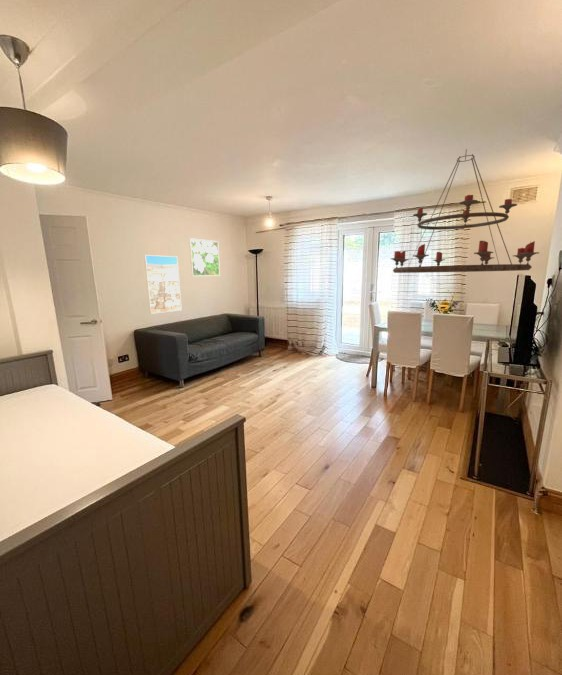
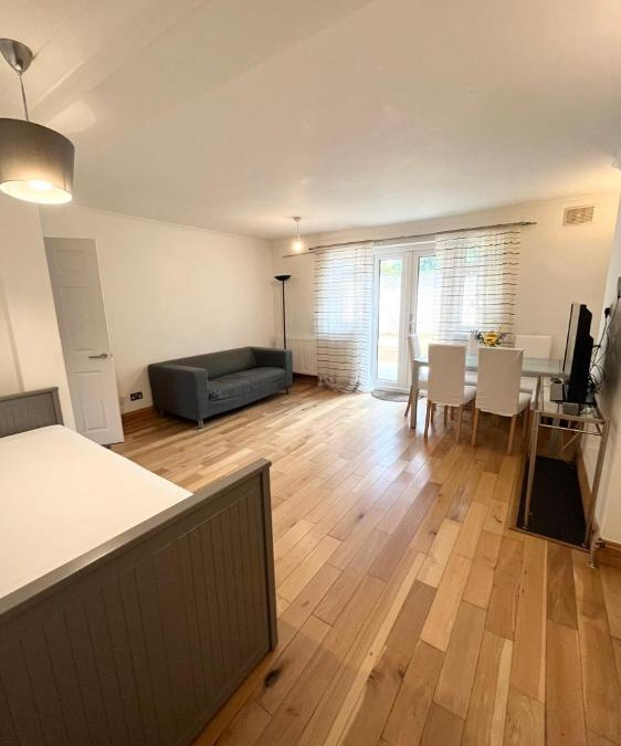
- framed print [188,237,221,277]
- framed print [143,254,183,315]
- chandelier [389,148,540,274]
